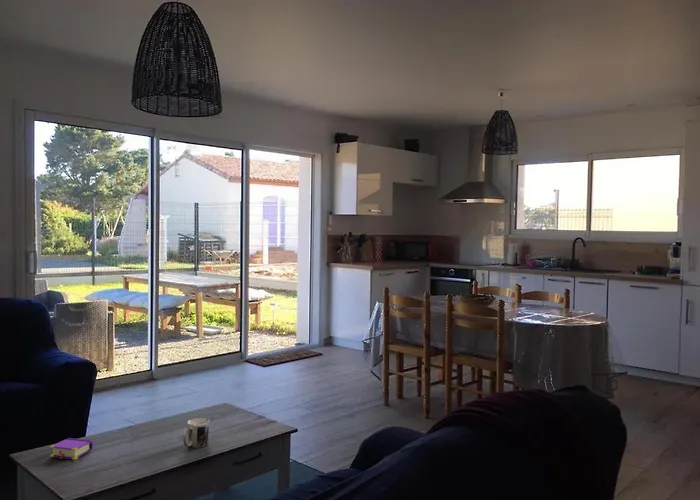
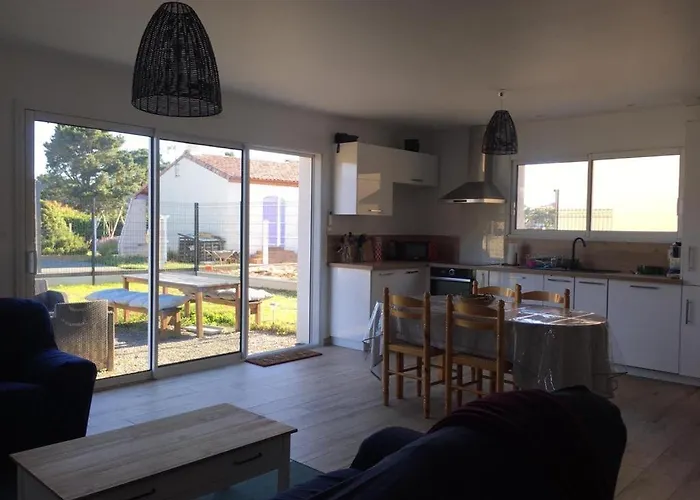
- mug [182,417,211,449]
- book [49,437,94,461]
